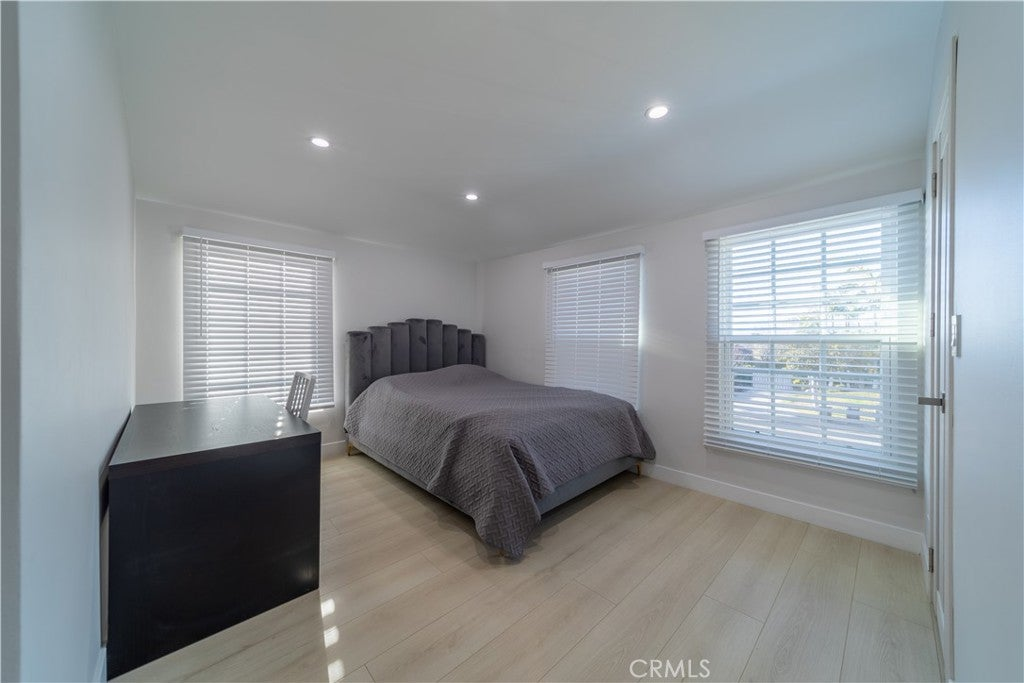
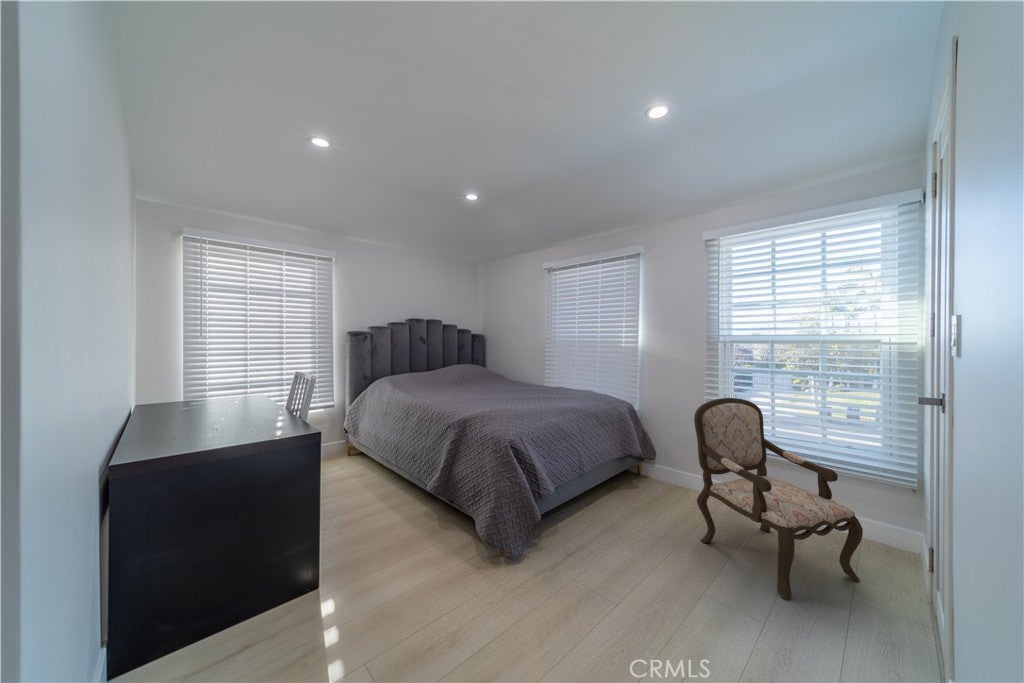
+ armchair [693,397,864,600]
